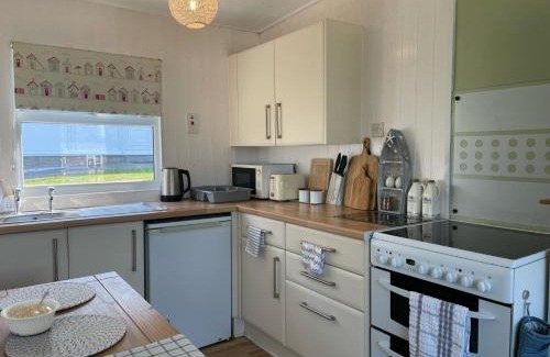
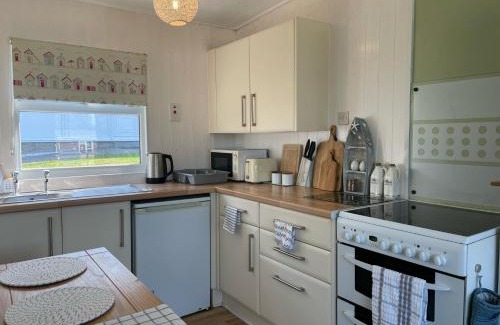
- legume [0,290,62,337]
